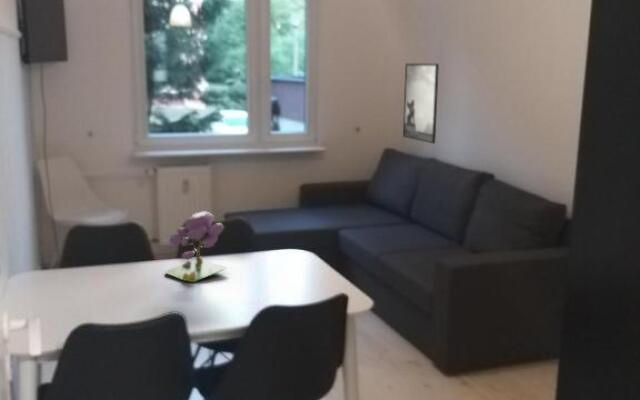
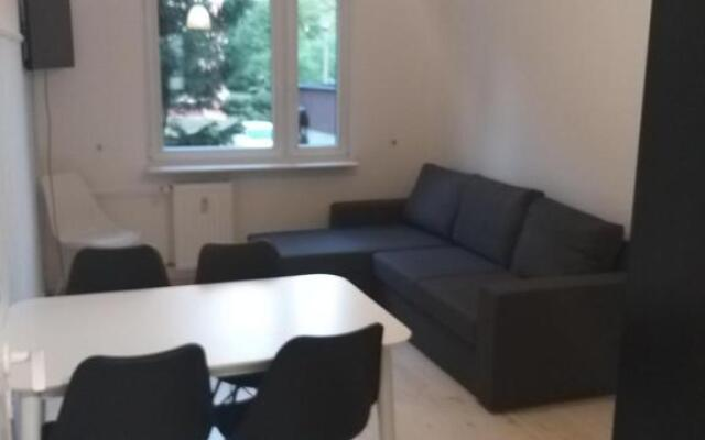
- plant [164,210,229,283]
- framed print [402,63,440,145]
